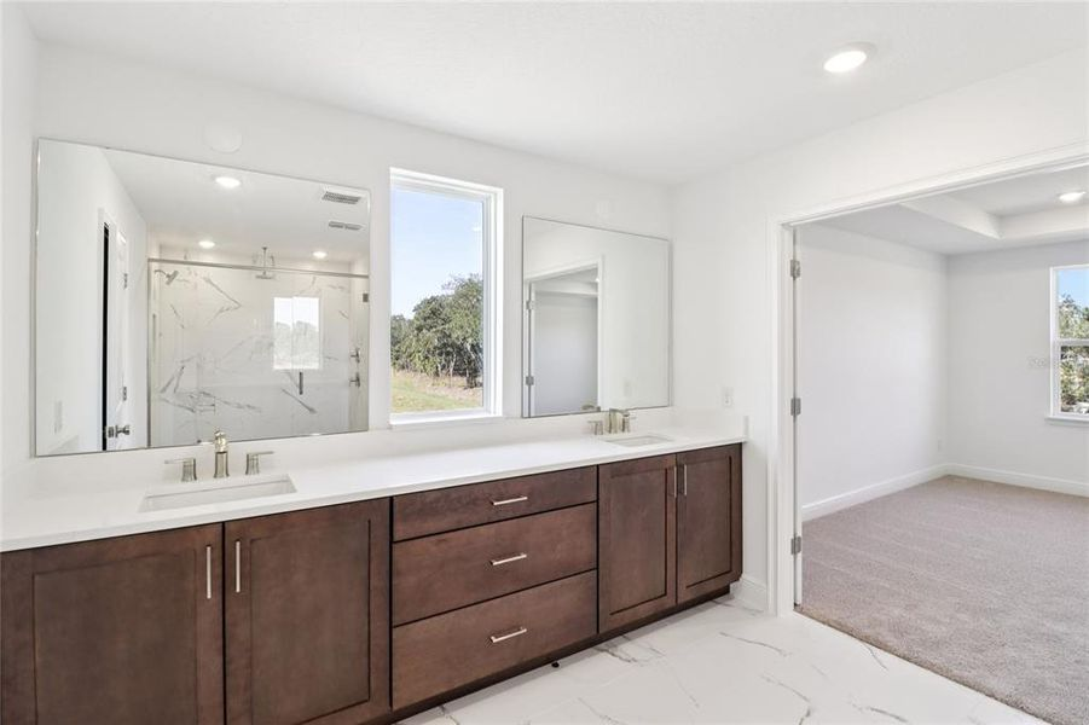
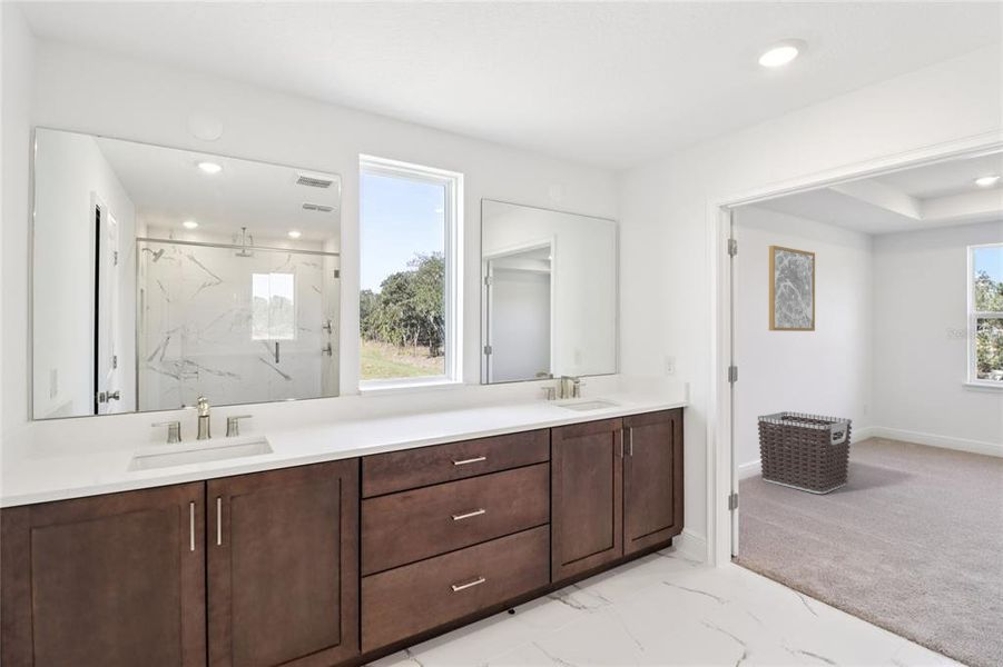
+ wall art [768,245,816,332]
+ clothes hamper [757,410,853,495]
